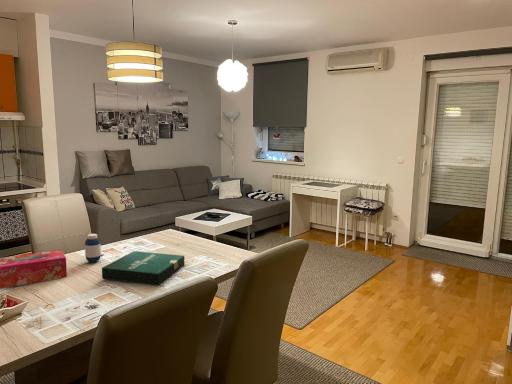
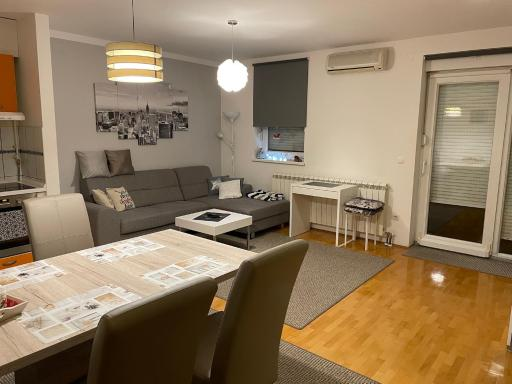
- tissue box [0,249,68,290]
- medicine bottle [84,233,102,263]
- pizza box [101,250,185,286]
